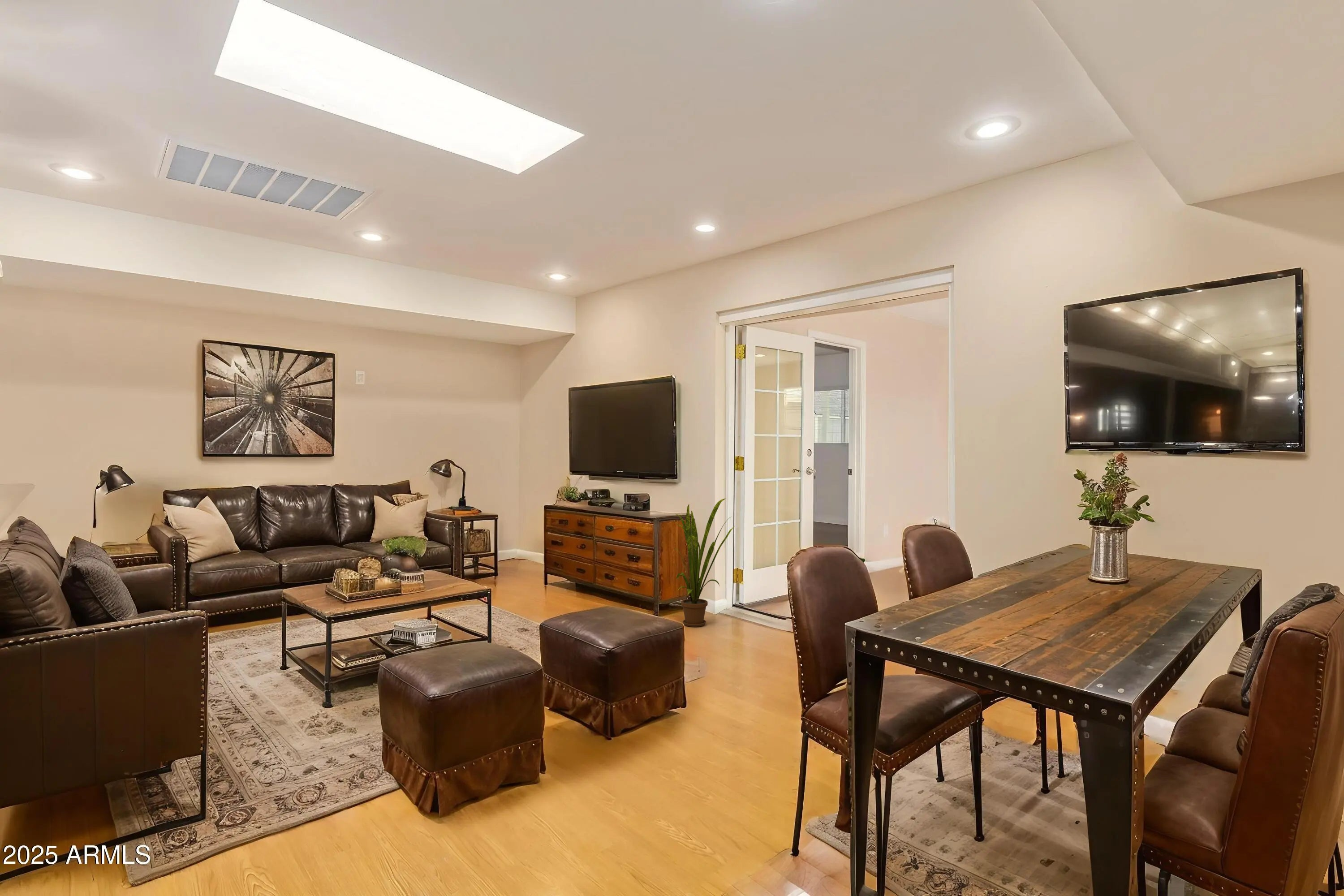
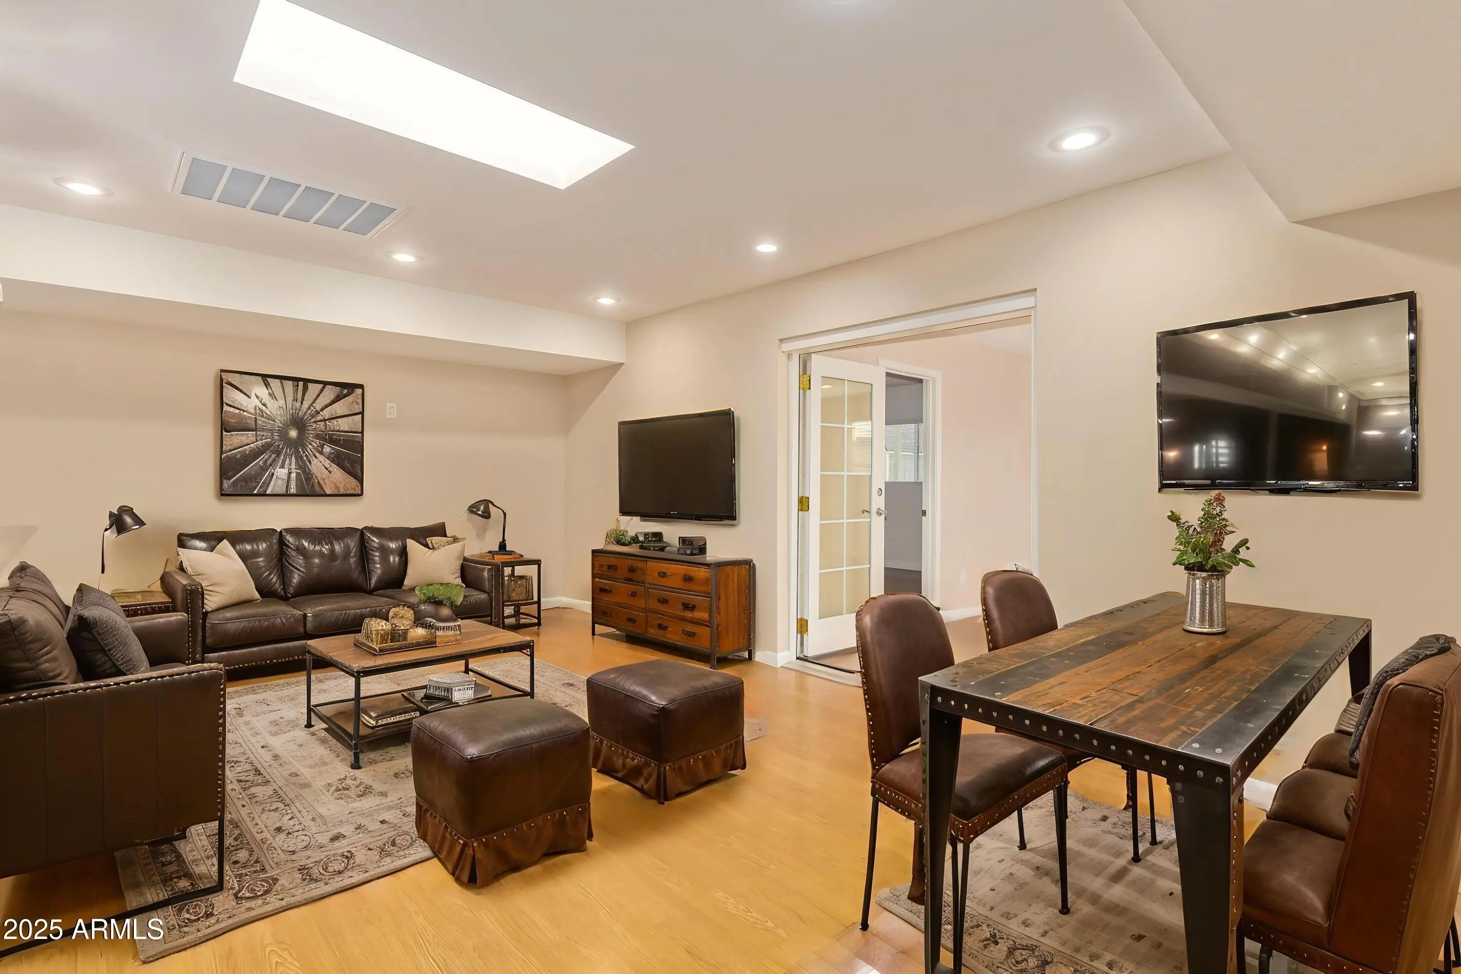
- house plant [673,498,735,627]
